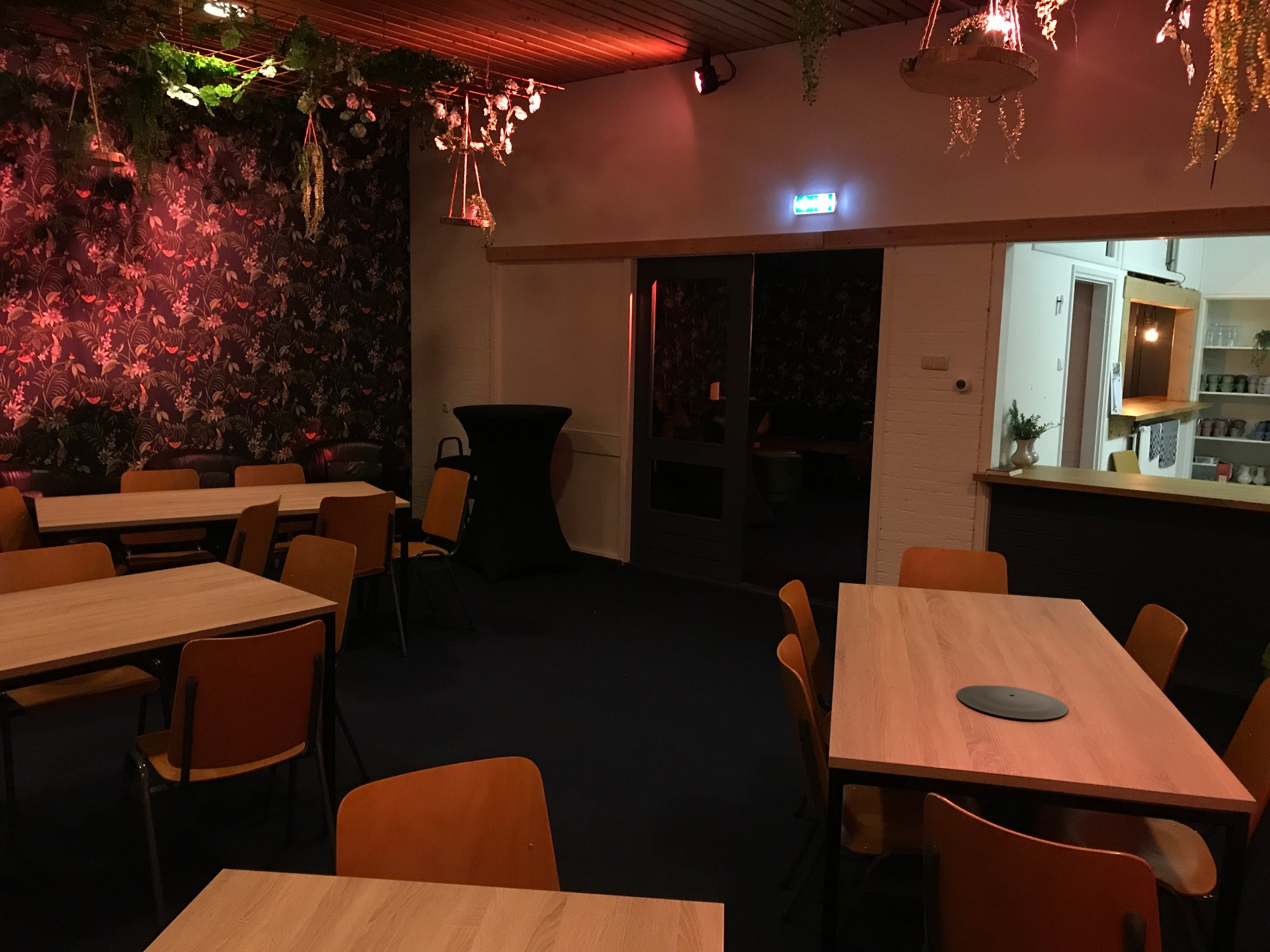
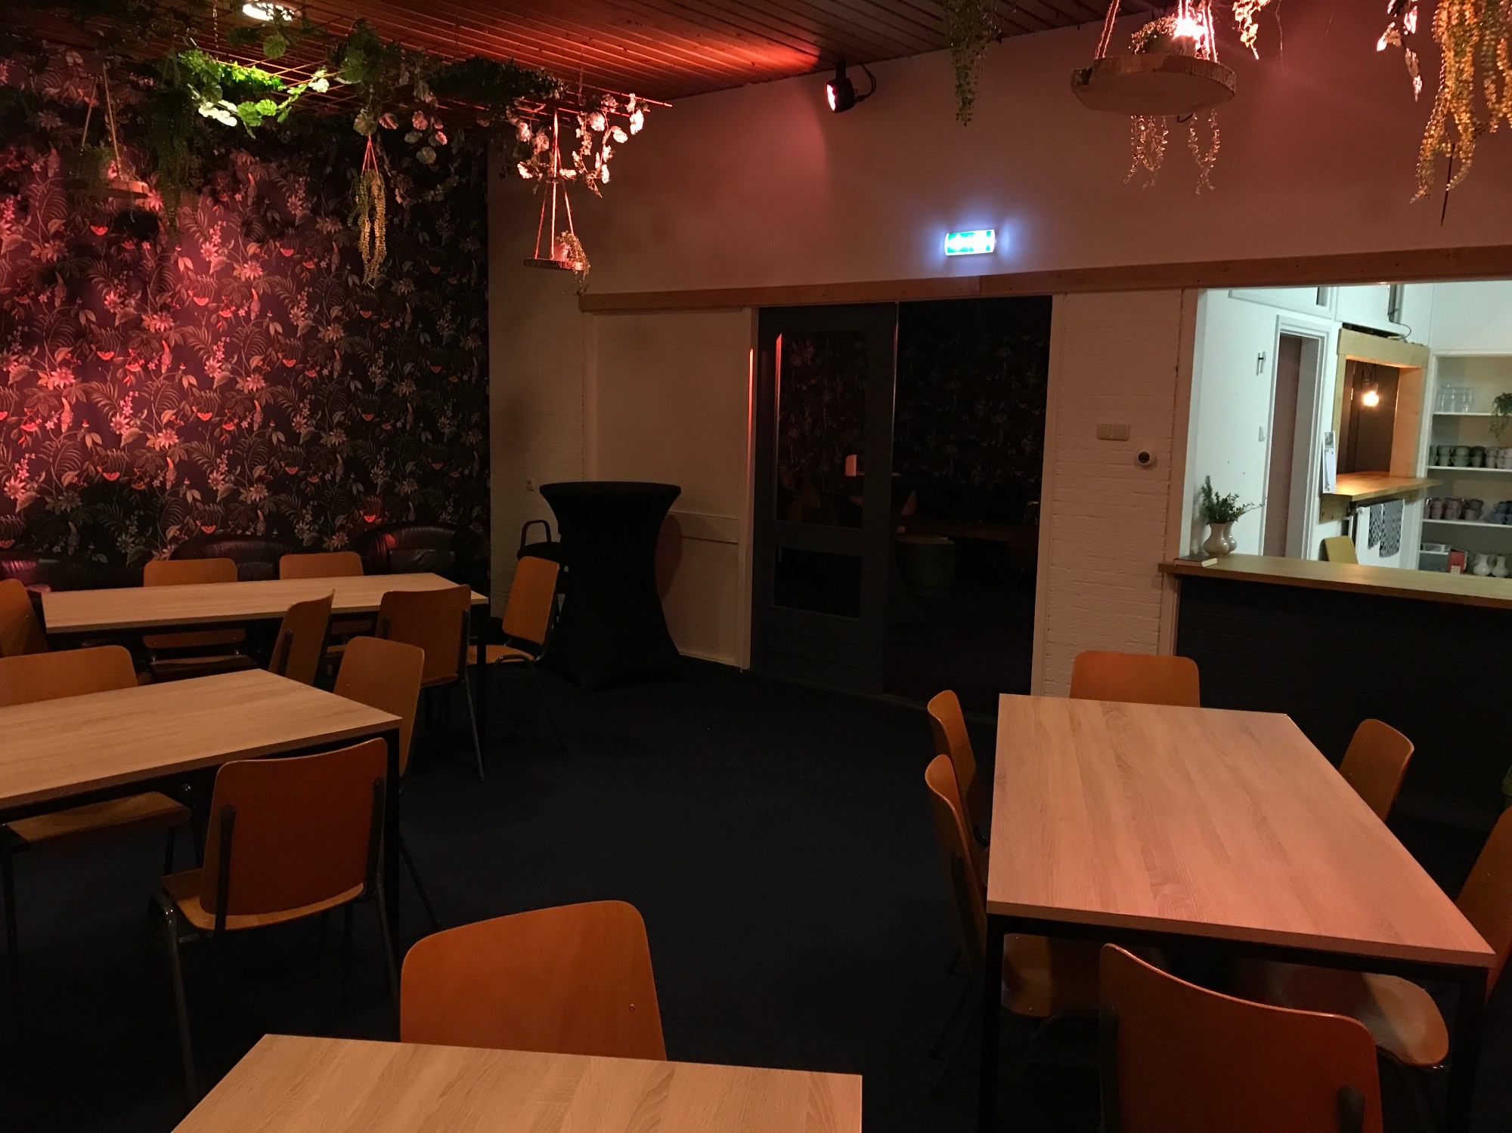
- plate [956,684,1069,720]
